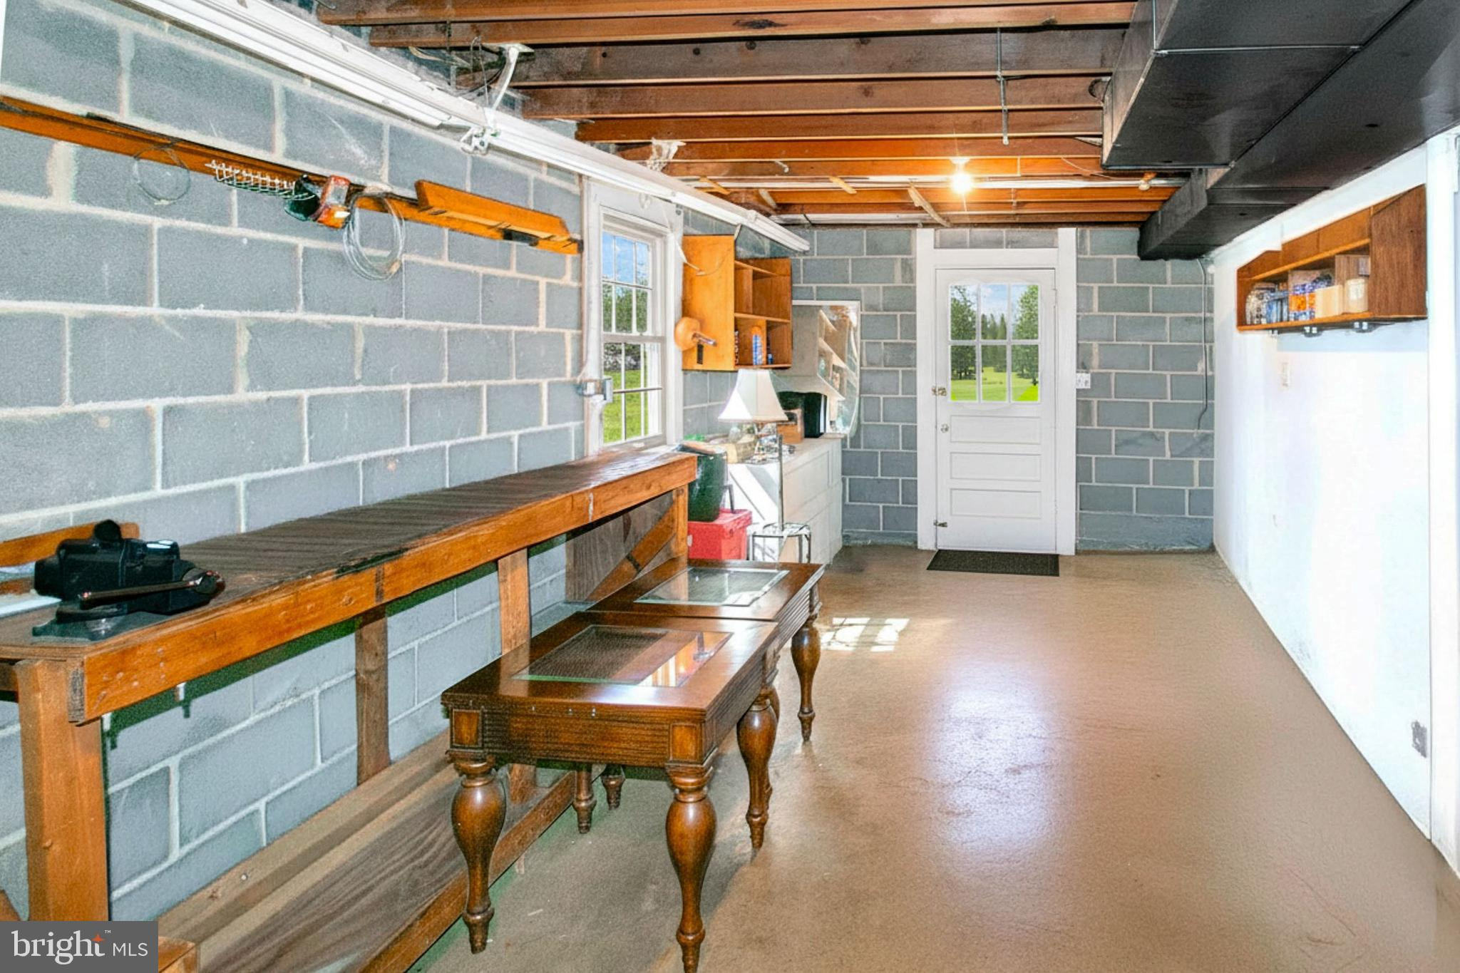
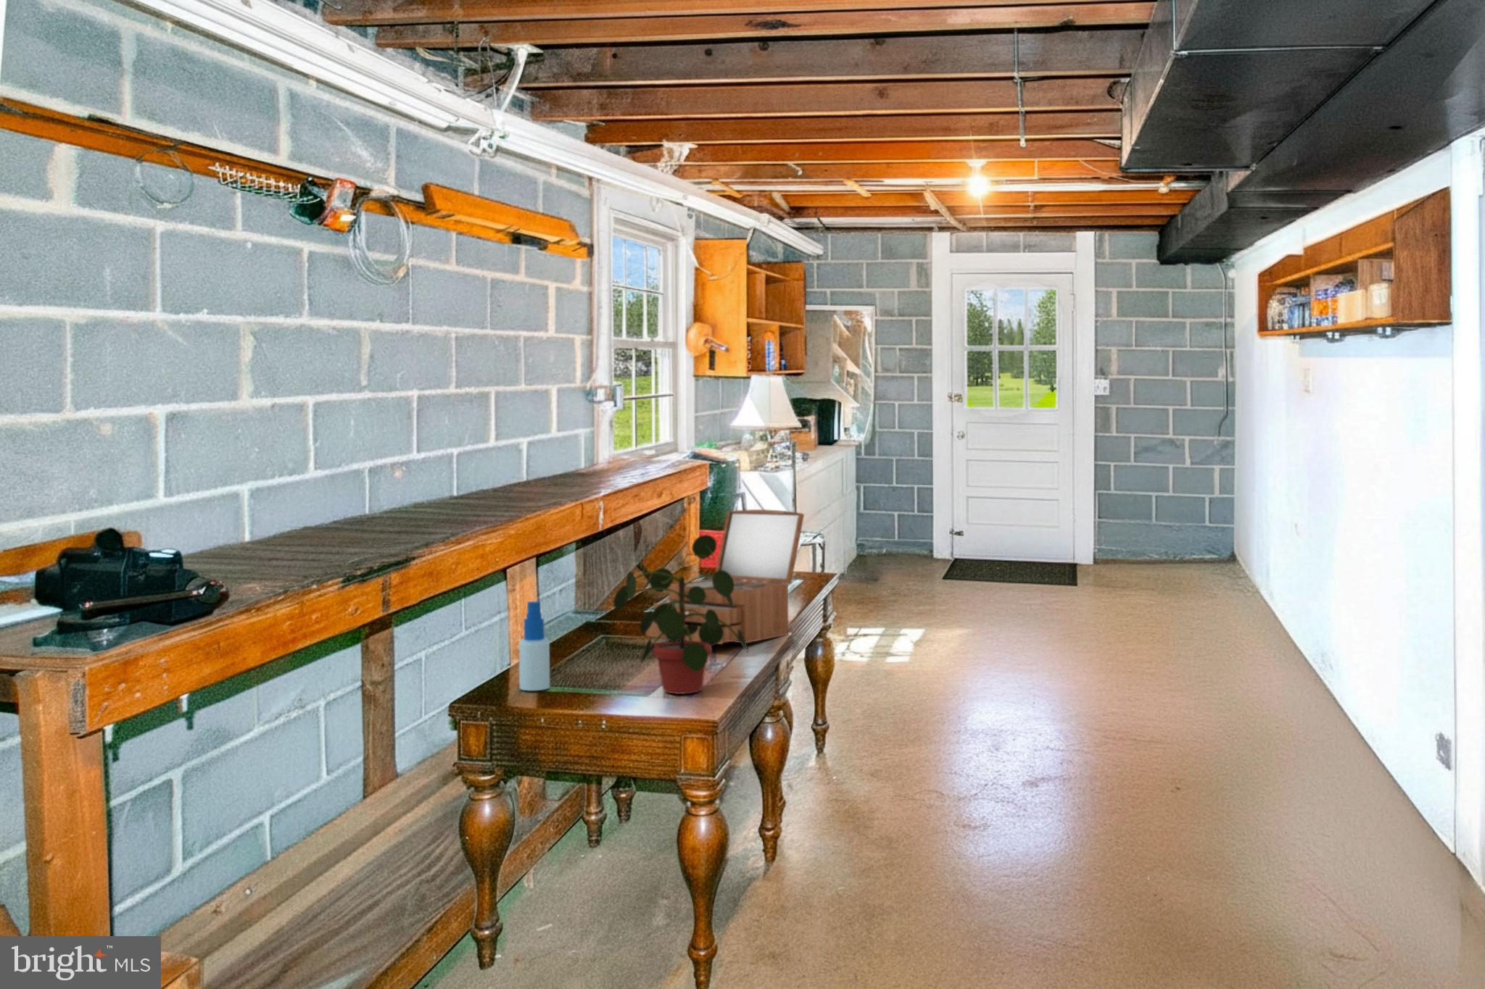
+ potted plant [613,534,749,694]
+ jewelry box [645,509,805,645]
+ spray bottle [519,600,550,691]
